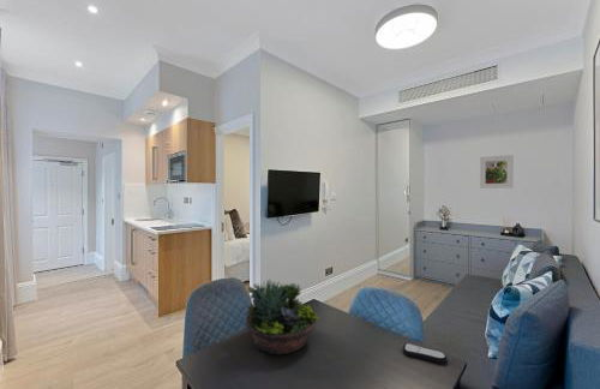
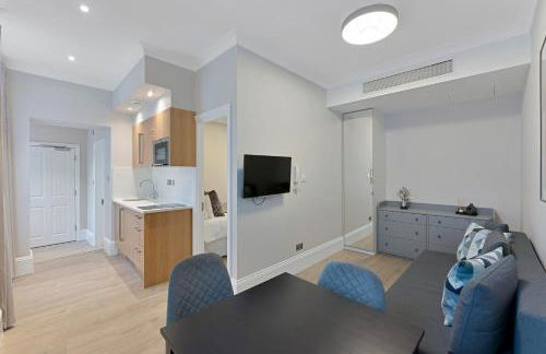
- succulent planter [245,279,319,355]
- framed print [479,154,515,190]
- remote control [402,342,449,364]
